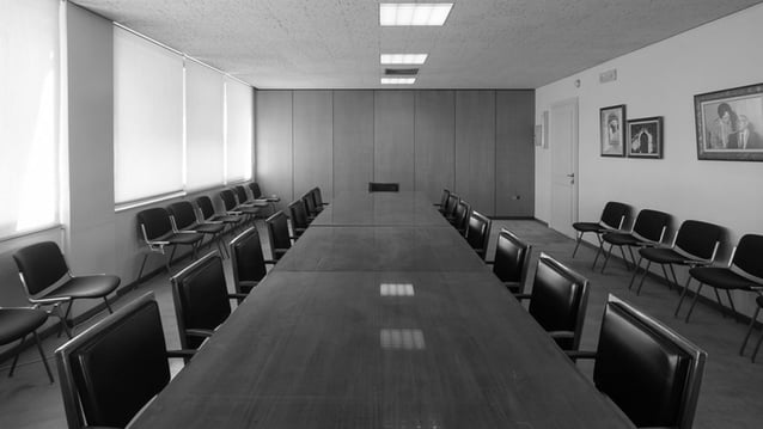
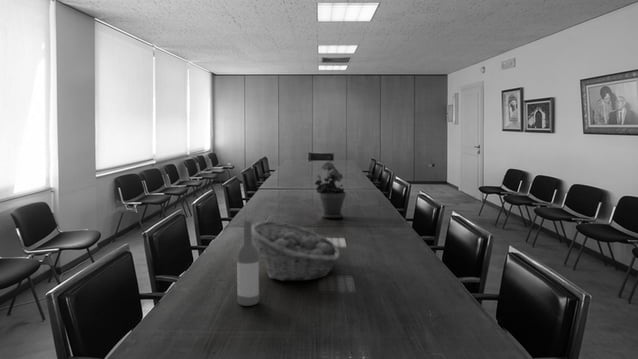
+ wine bottle [236,220,260,307]
+ fruit basket [252,220,340,282]
+ potted plant [314,161,347,219]
